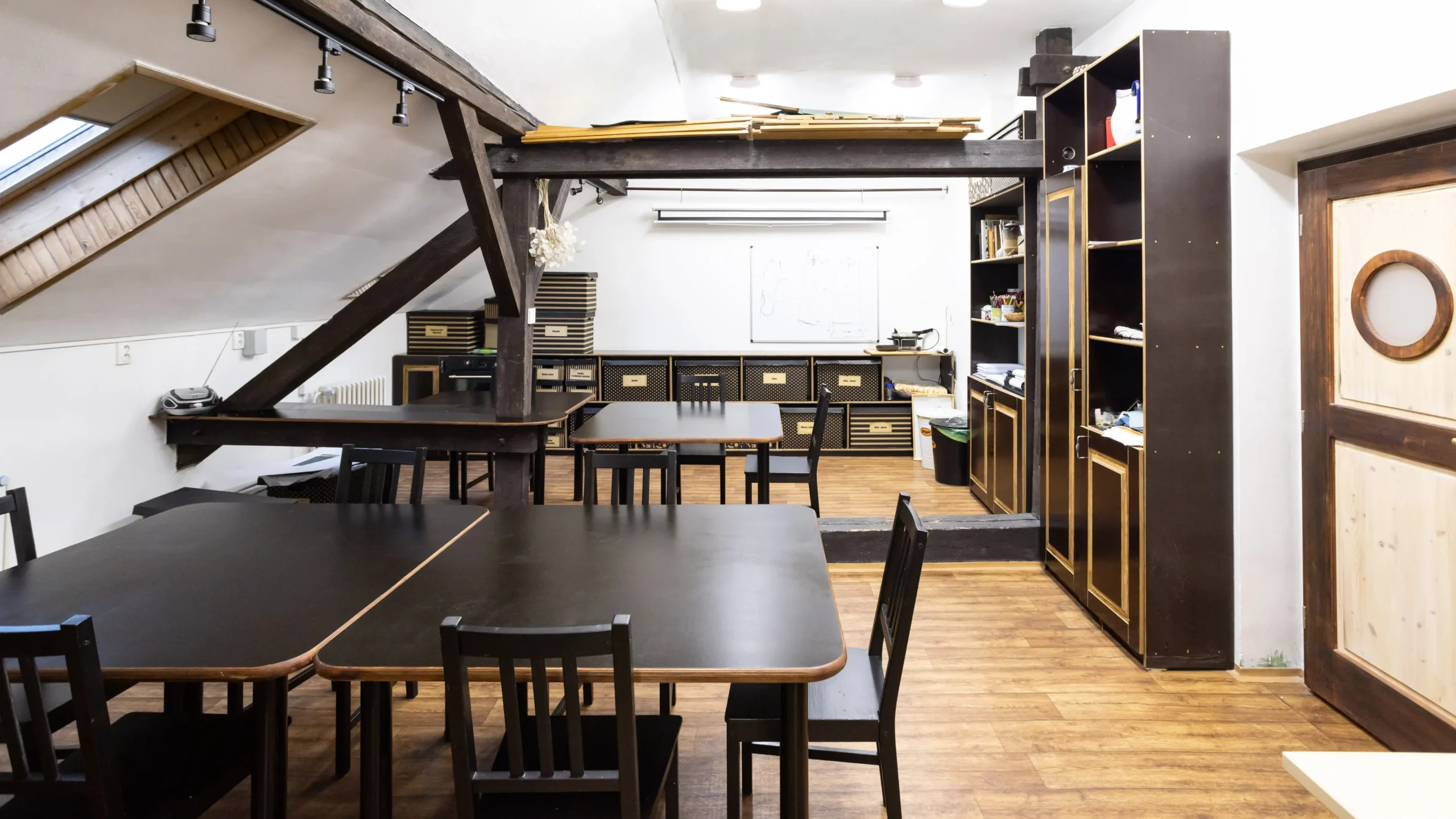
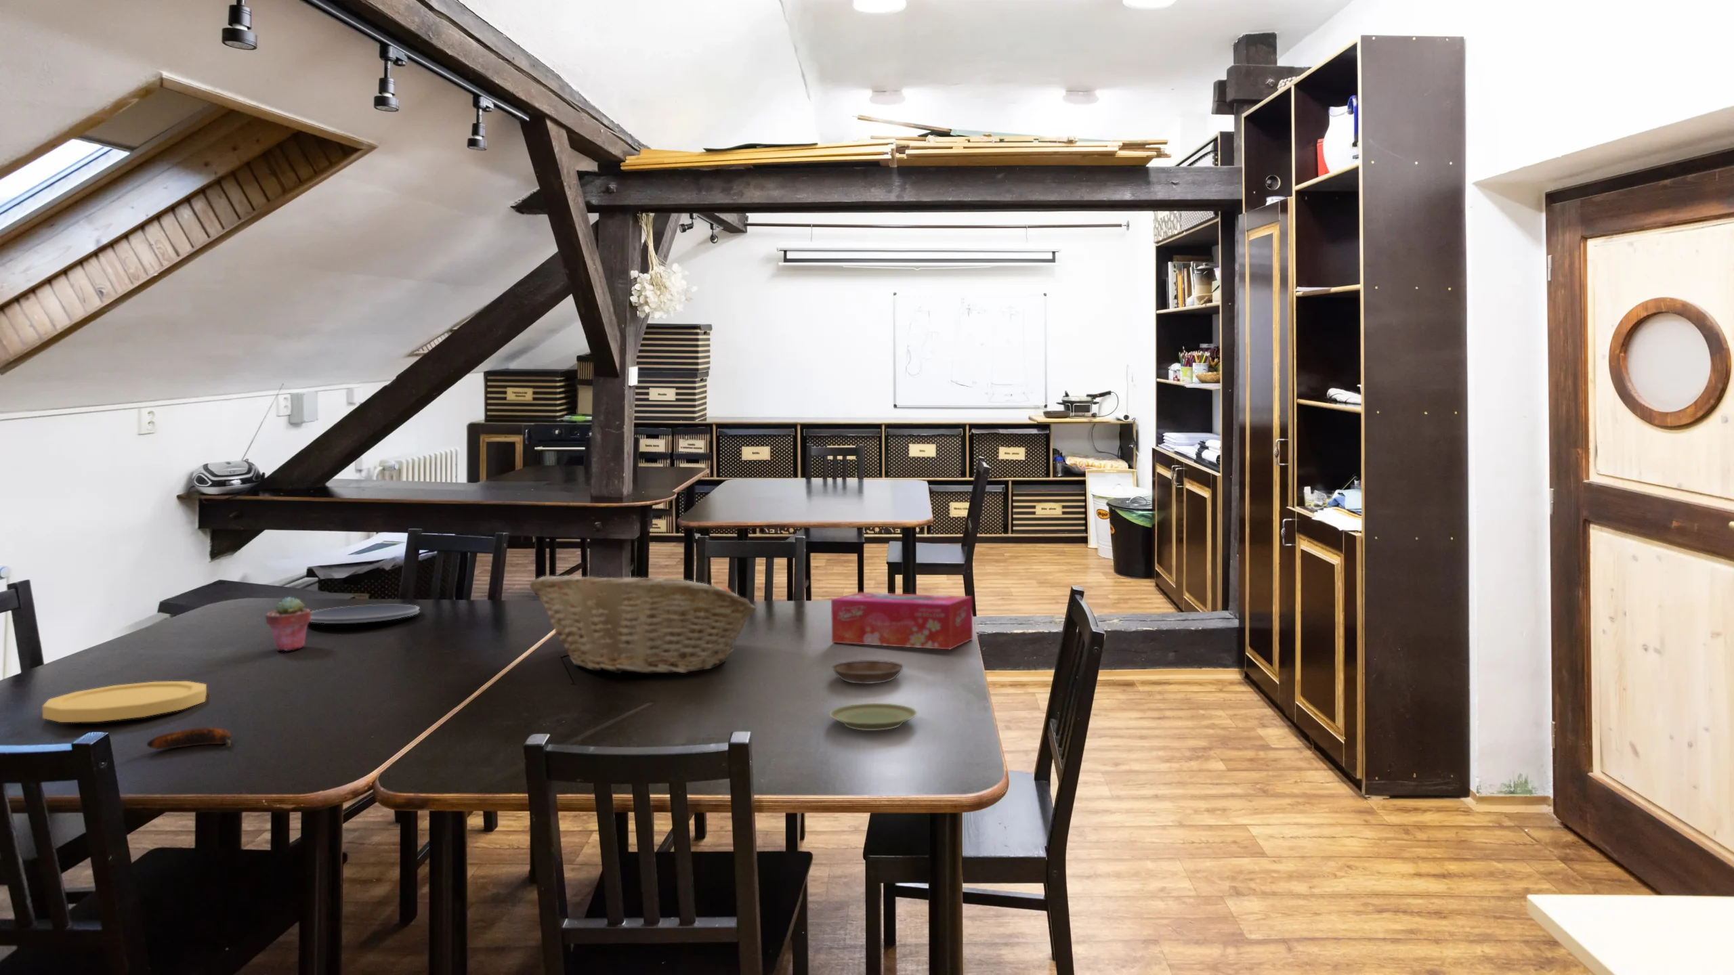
+ fruit basket [529,575,757,674]
+ plate [42,681,207,723]
+ saucer [831,660,904,685]
+ tissue box [830,592,973,650]
+ potted succulent [264,596,311,651]
+ plate [310,604,420,624]
+ plate [829,702,918,731]
+ banana [146,726,232,750]
